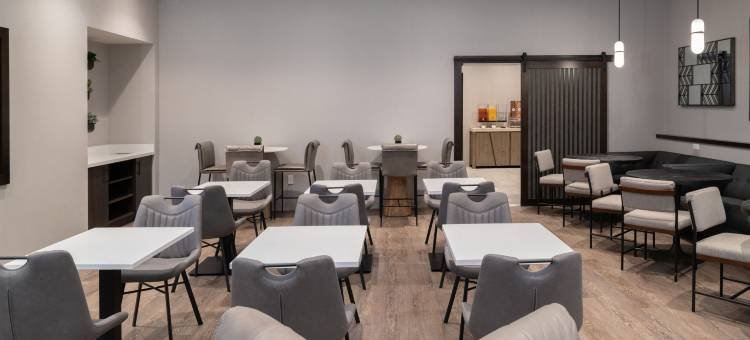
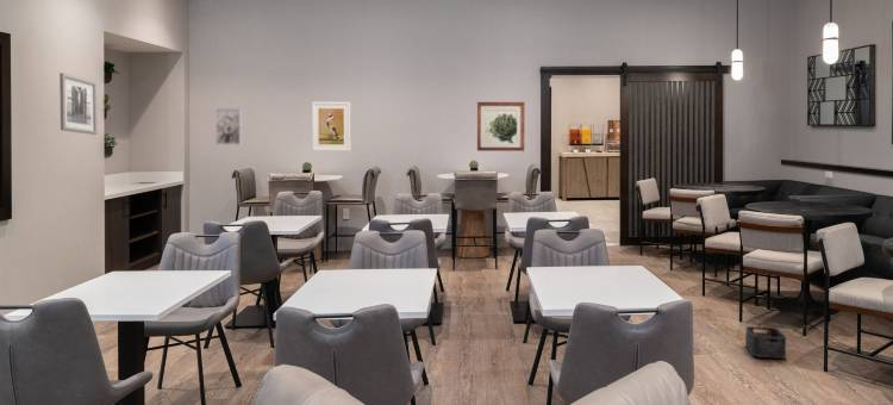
+ wall art [214,107,243,147]
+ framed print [311,101,351,152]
+ storage bin [744,325,787,360]
+ wall art [58,71,98,136]
+ wall art [476,101,526,152]
